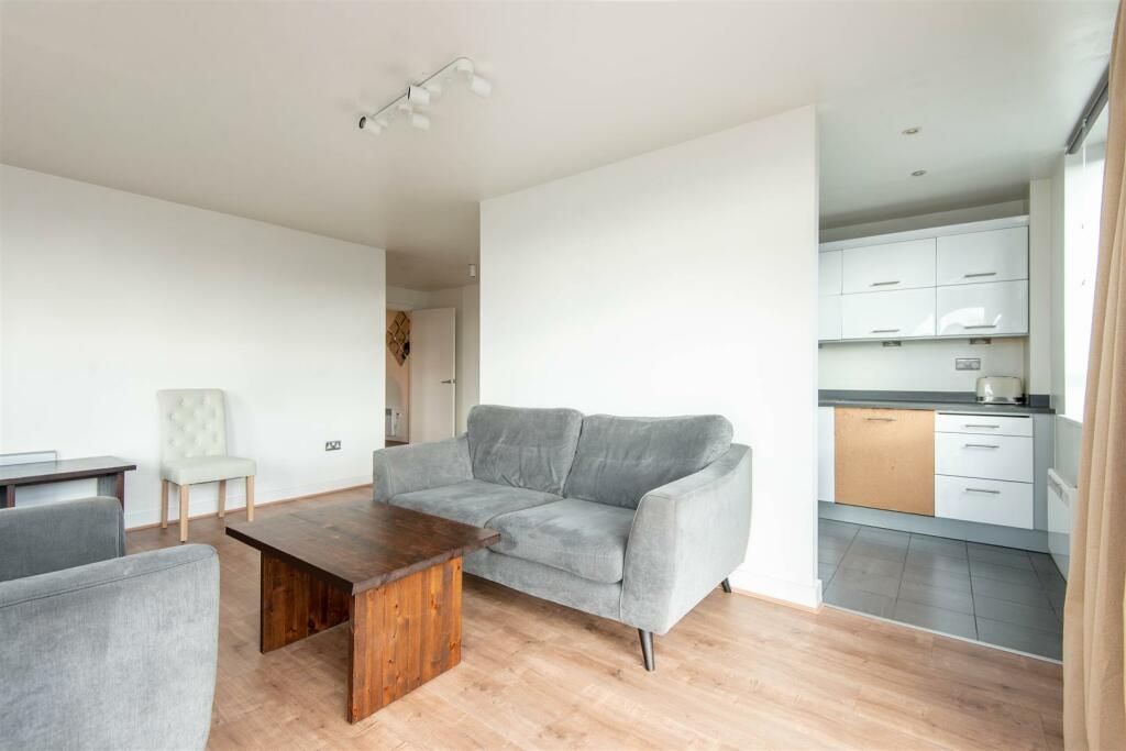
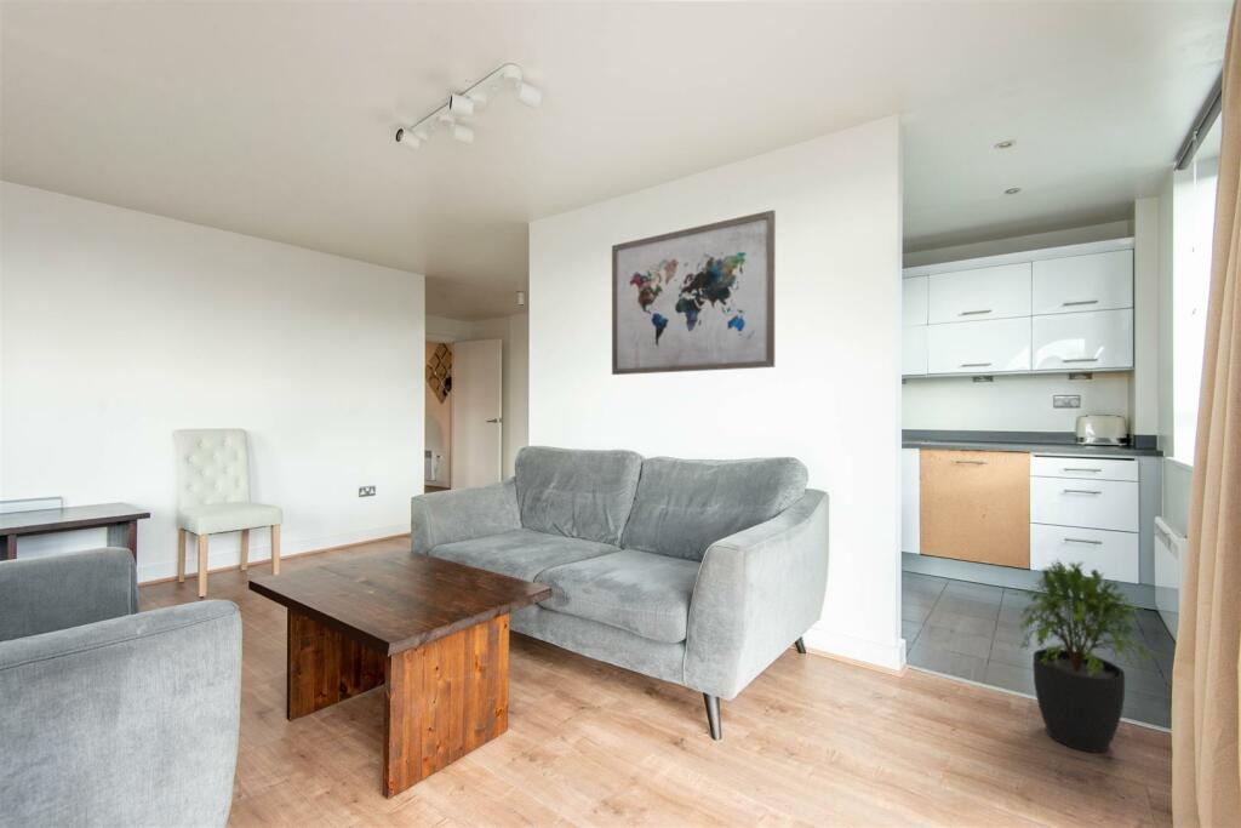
+ wall art [611,209,777,376]
+ potted plant [1014,556,1160,754]
